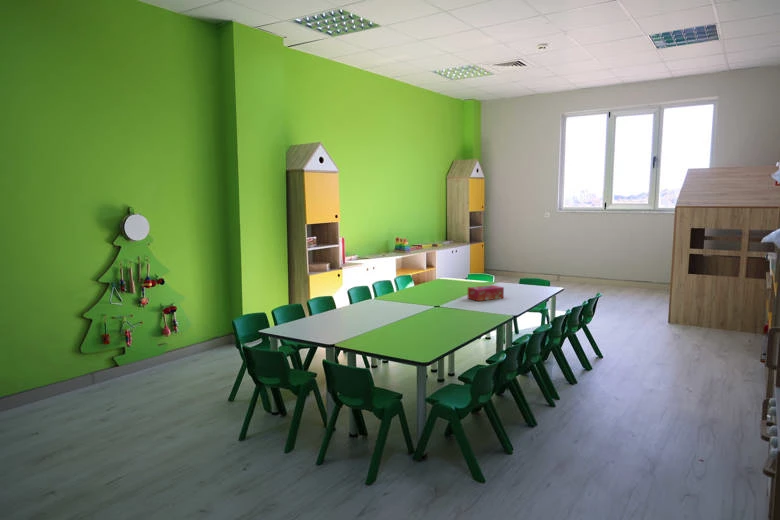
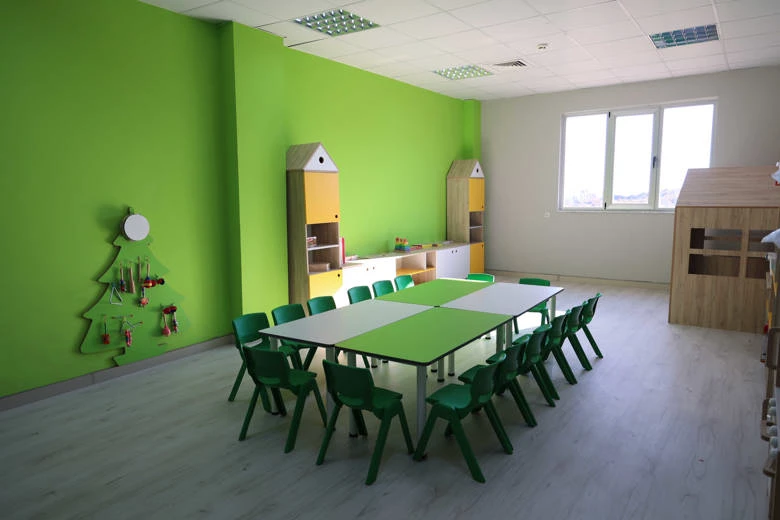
- tissue box [467,284,505,302]
